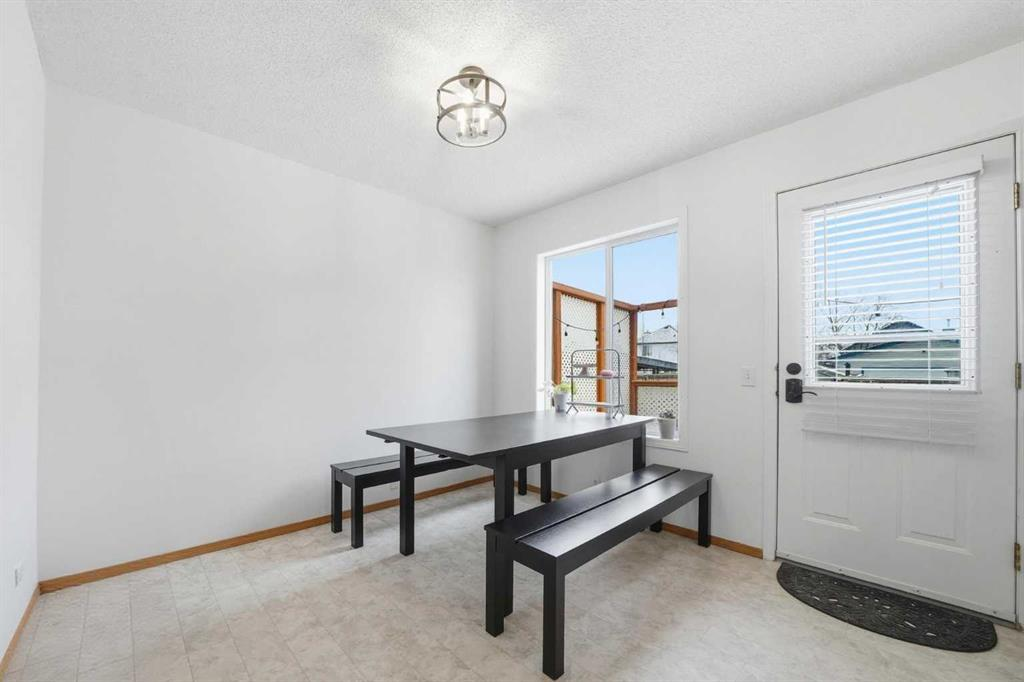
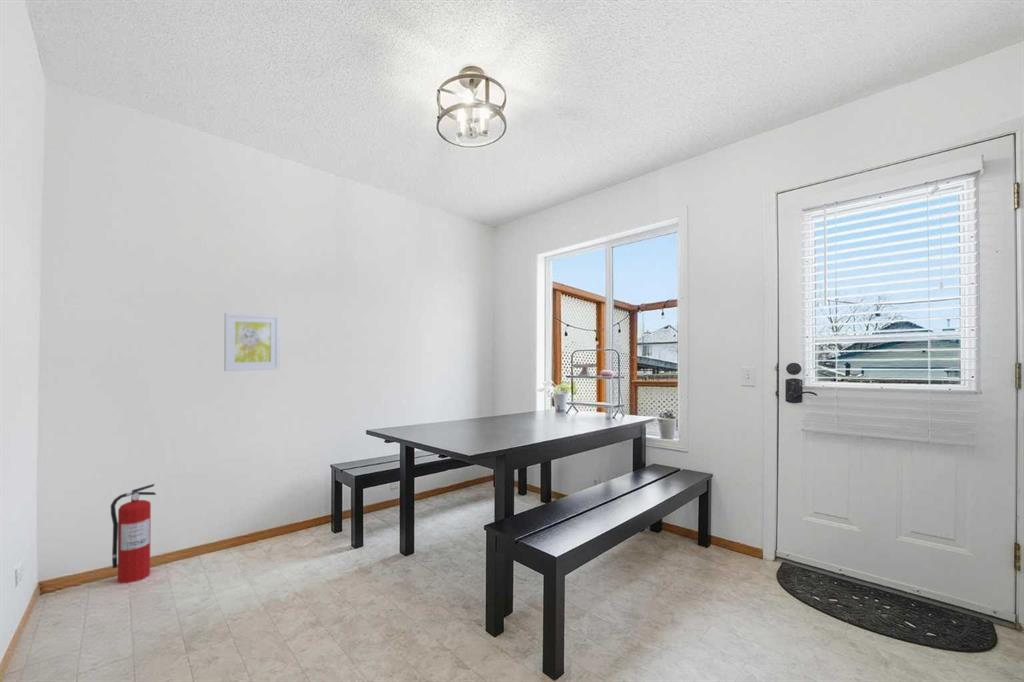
+ fire extinguisher [110,483,157,584]
+ wall art [223,312,281,372]
